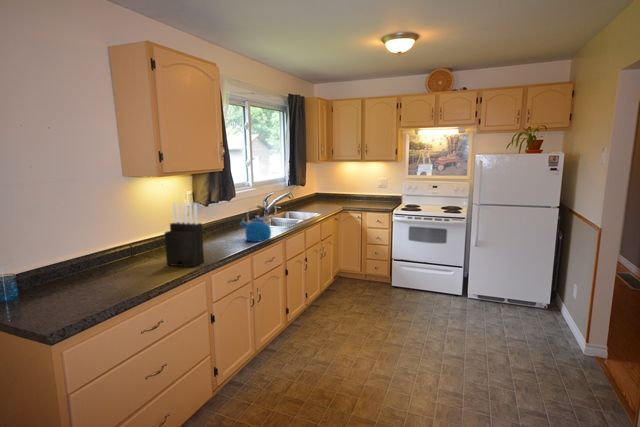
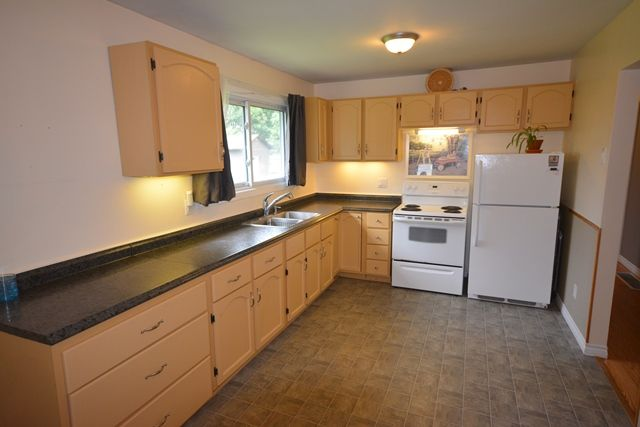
- kettle [239,205,272,243]
- knife block [164,202,205,268]
